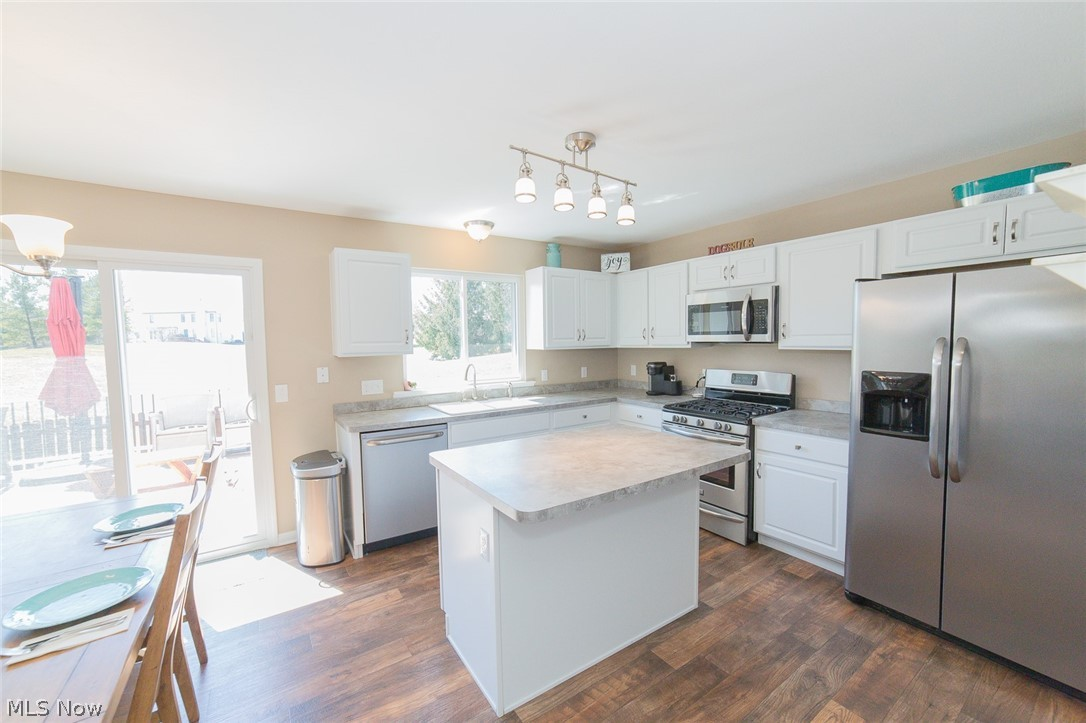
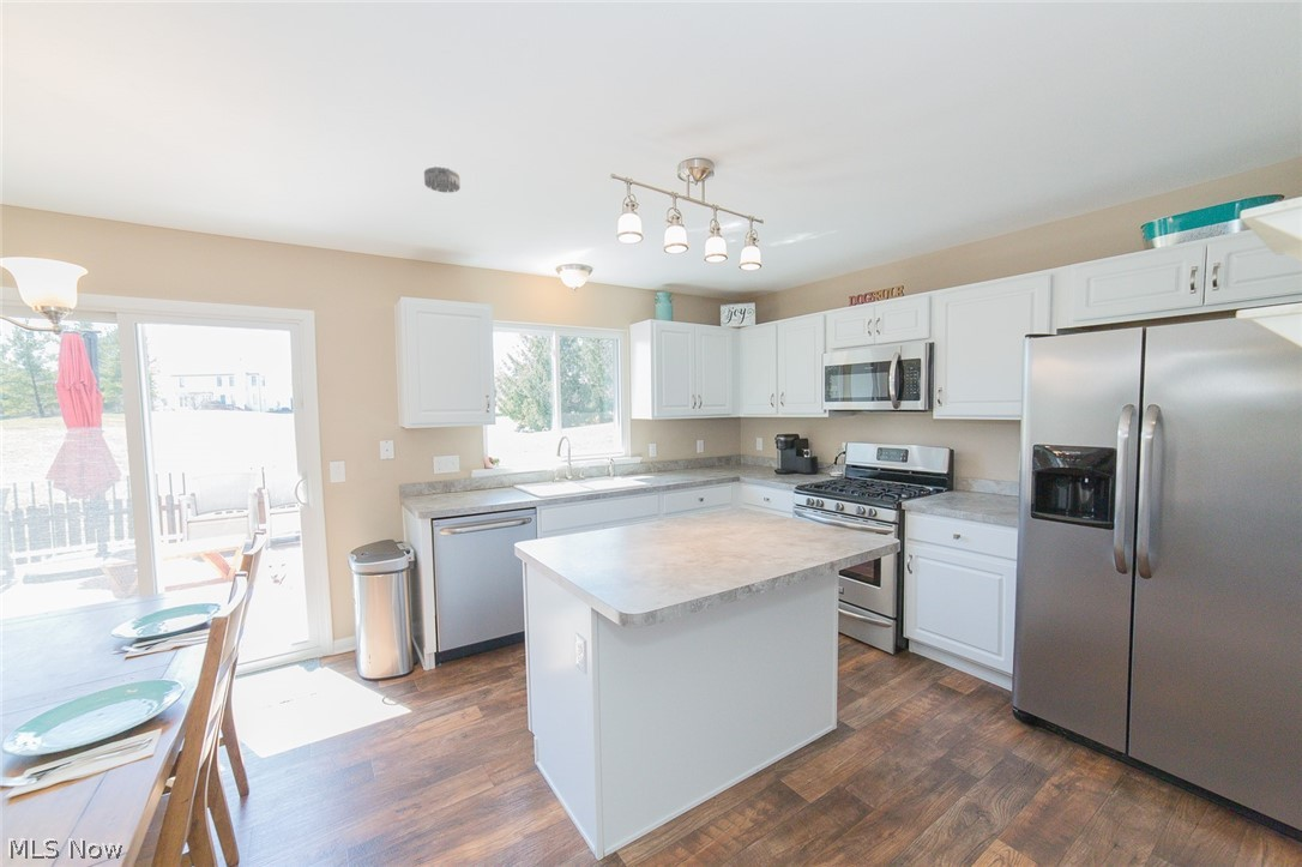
+ smoke detector [423,165,462,194]
